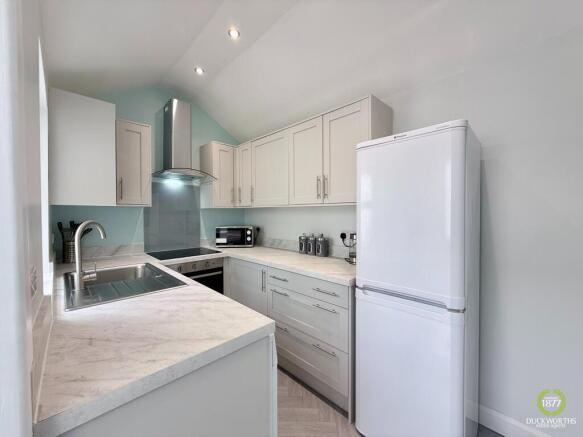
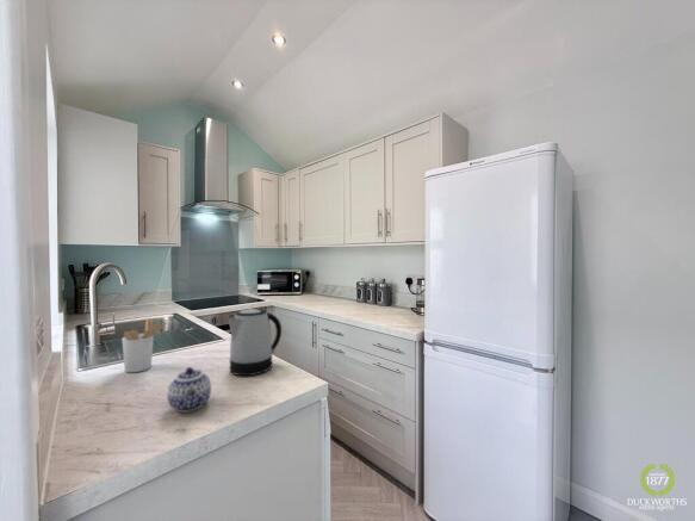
+ utensil holder [120,317,168,373]
+ teapot [166,366,212,414]
+ kettle [228,308,283,377]
